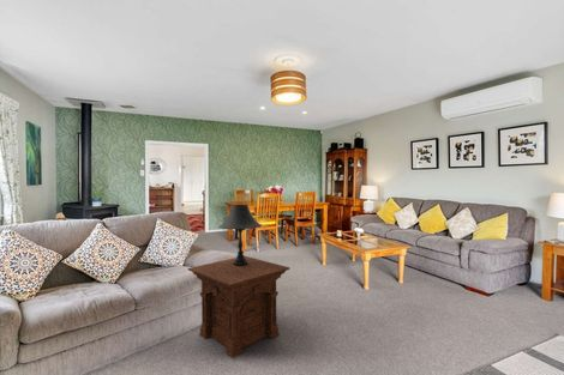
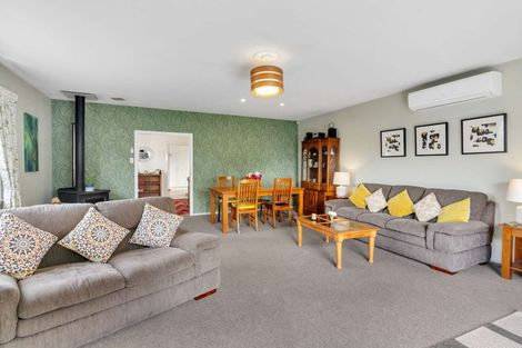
- side table [187,255,290,358]
- table lamp [217,204,263,266]
